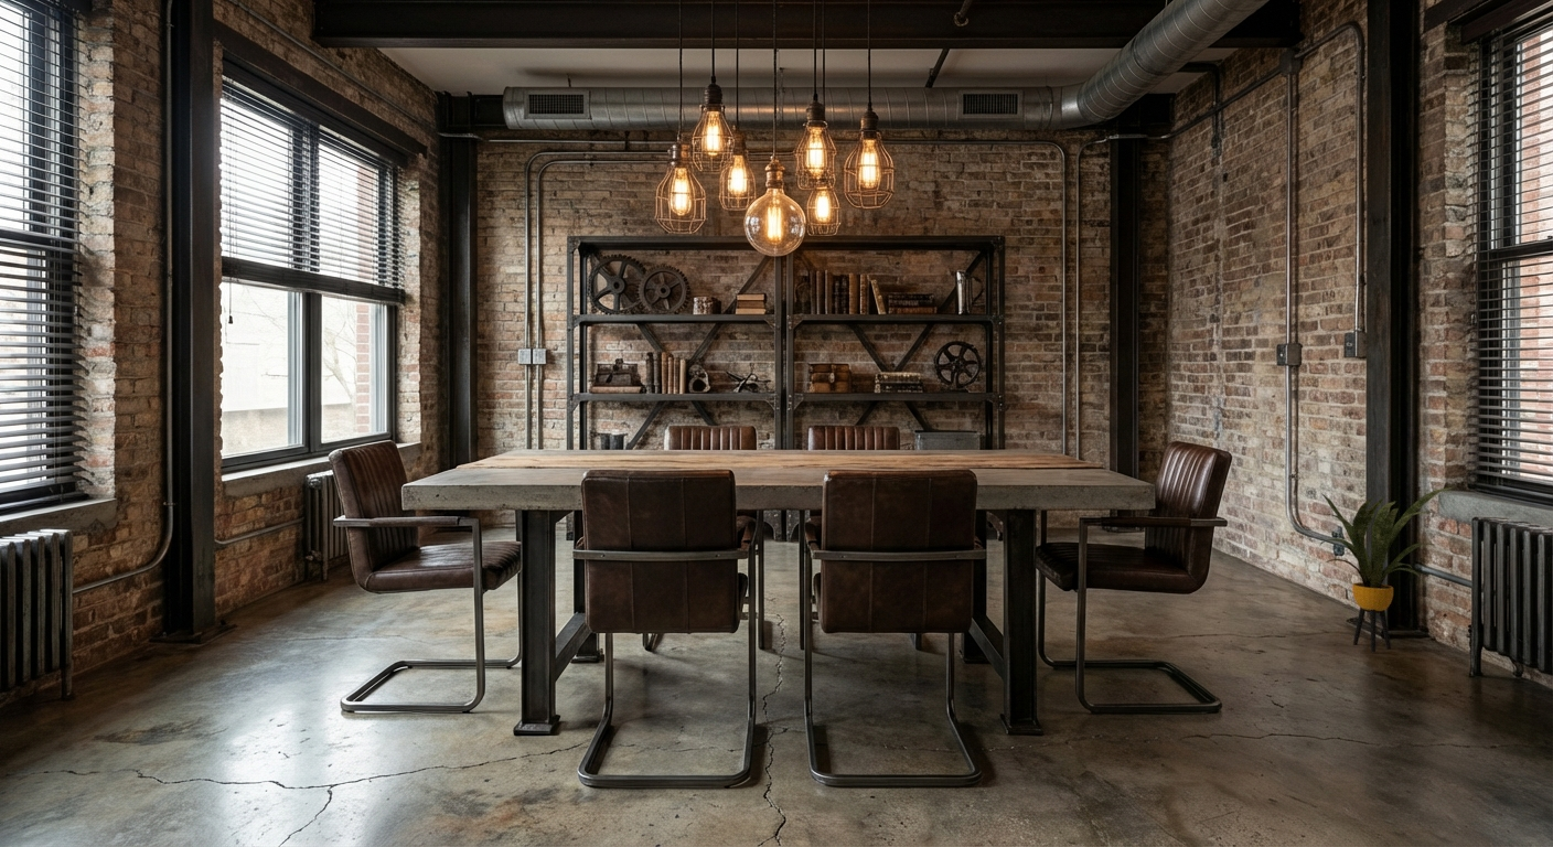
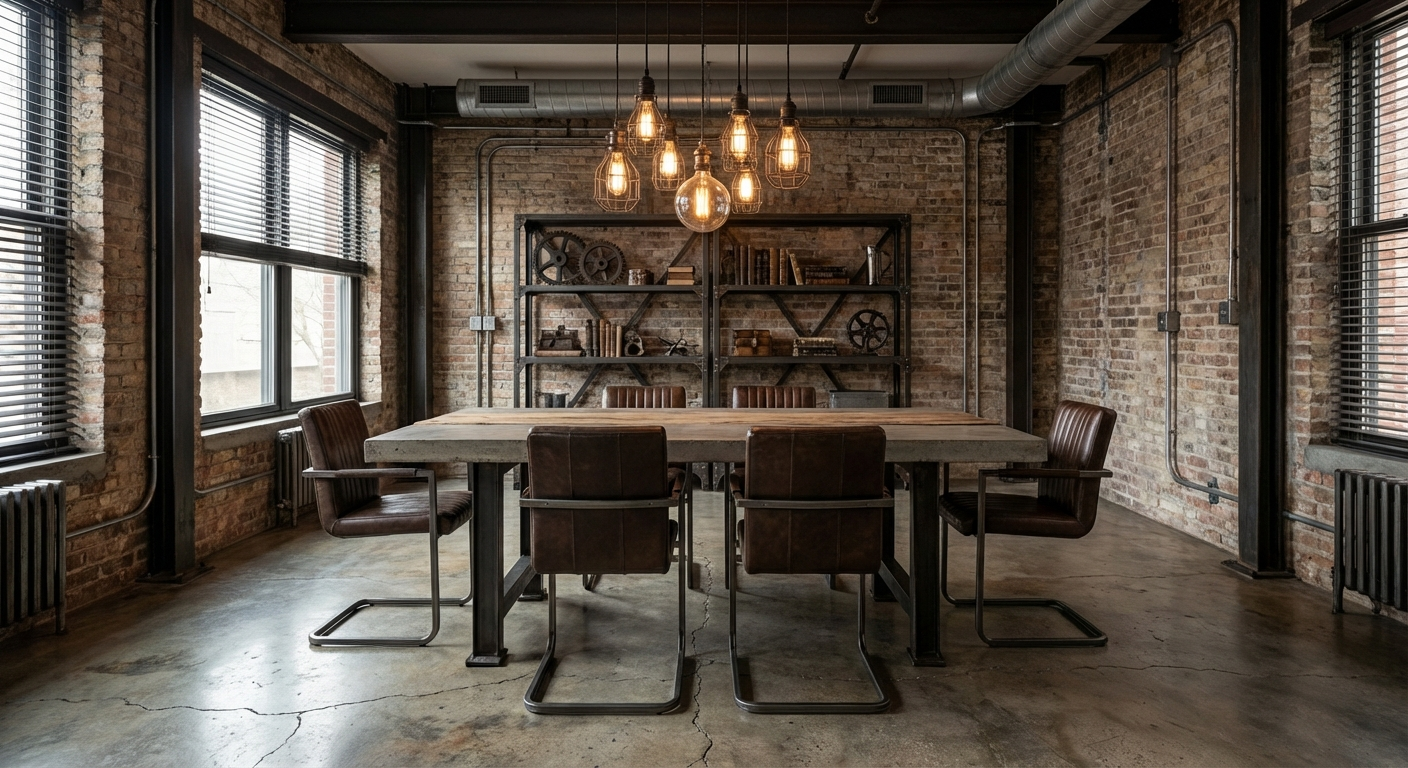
- house plant [1314,485,1457,653]
